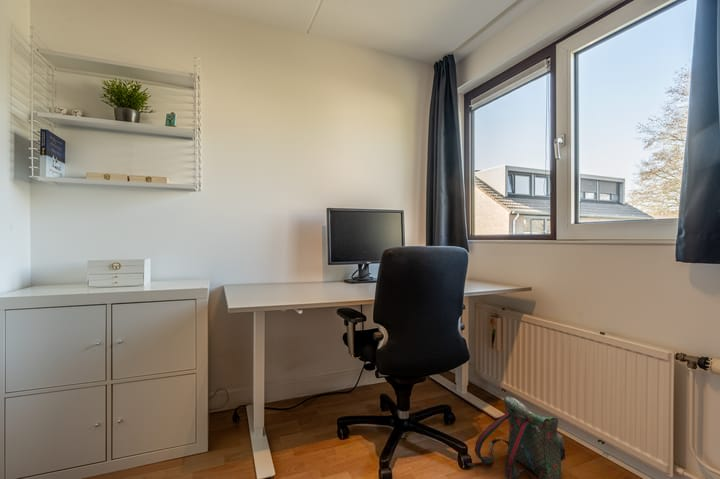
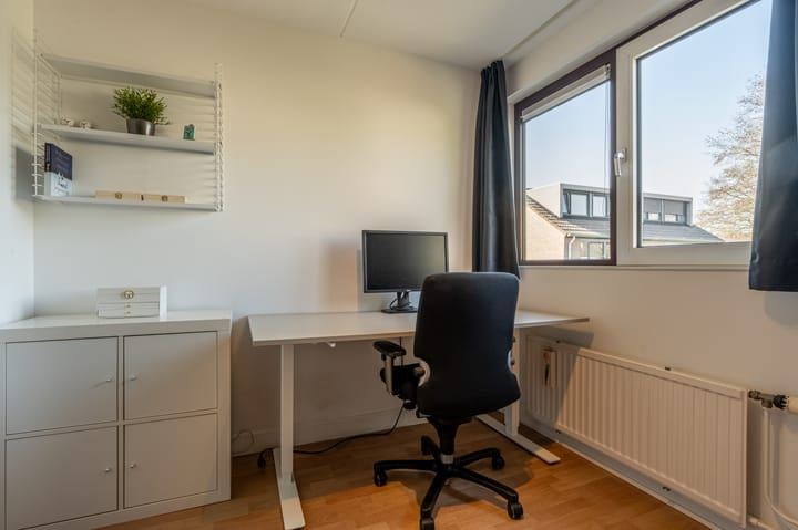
- backpack [467,396,566,479]
